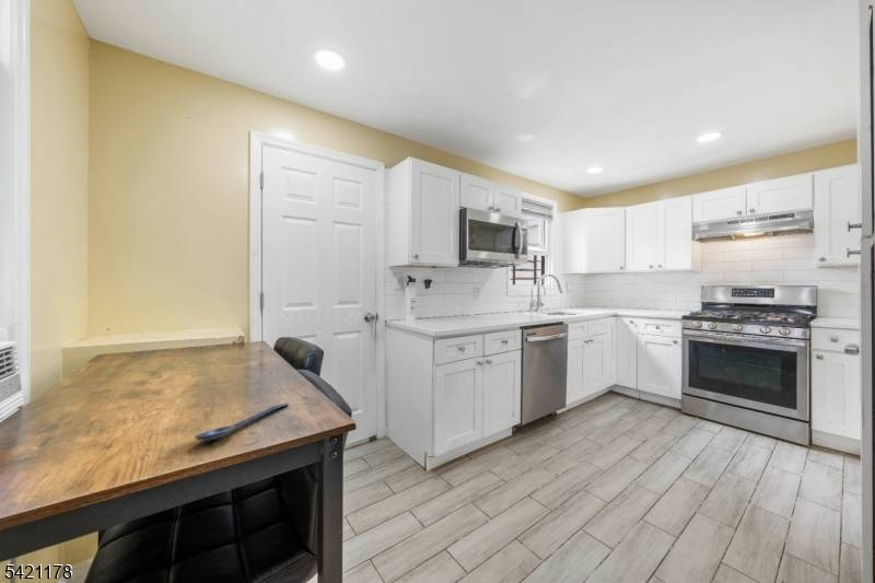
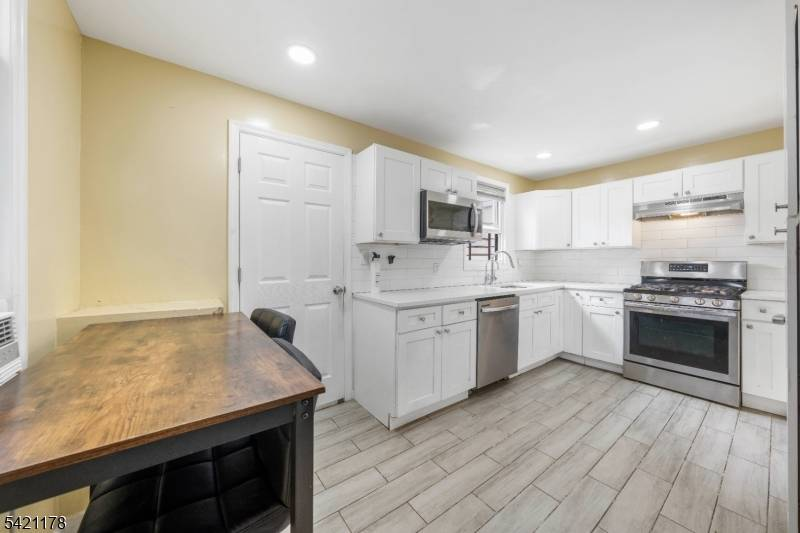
- spoon [192,401,290,442]
